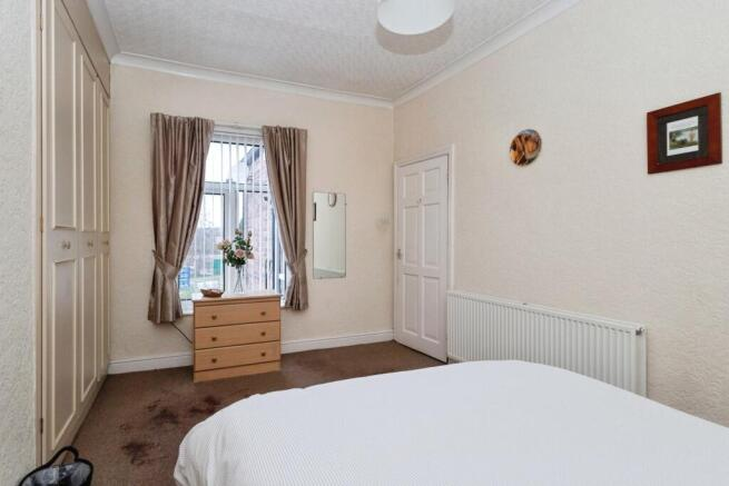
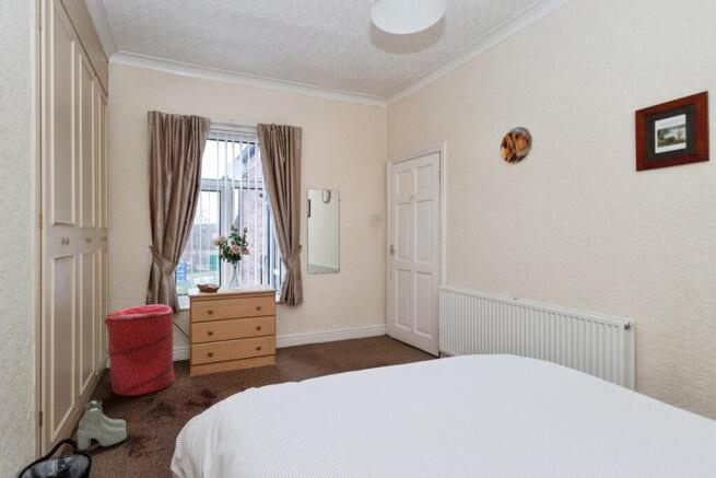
+ laundry hamper [103,303,176,396]
+ boots [75,398,127,452]
